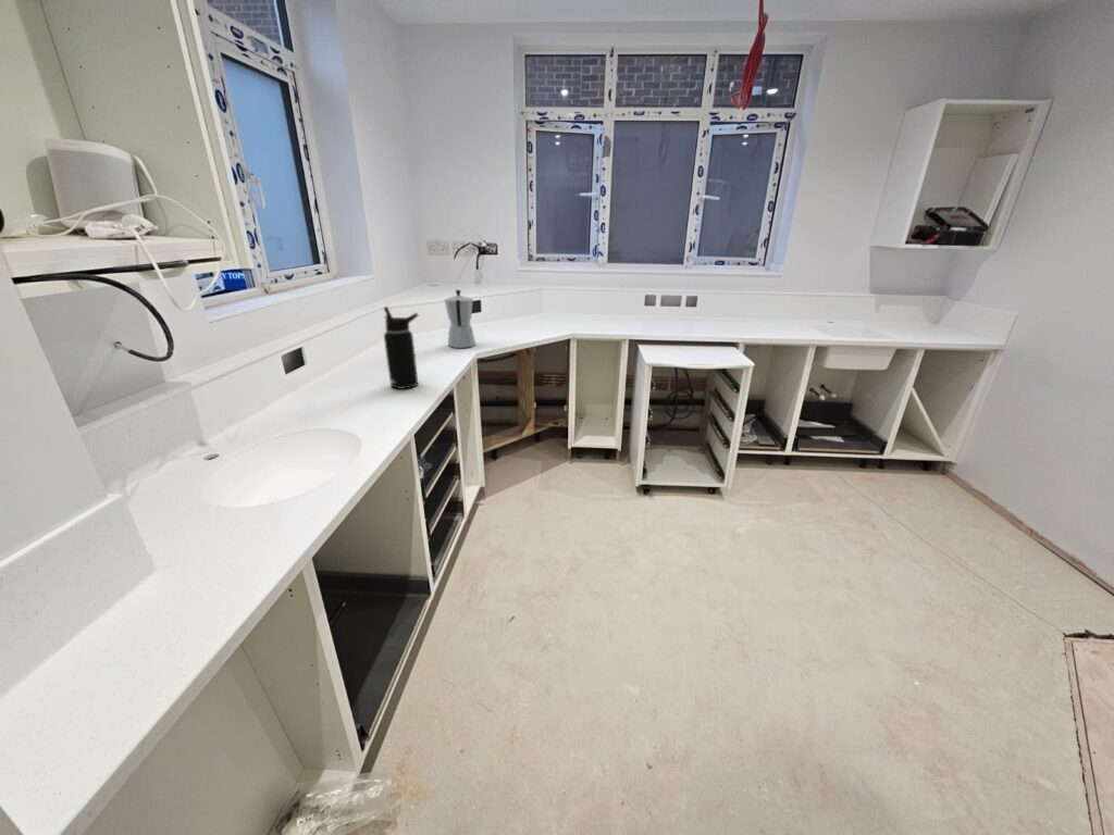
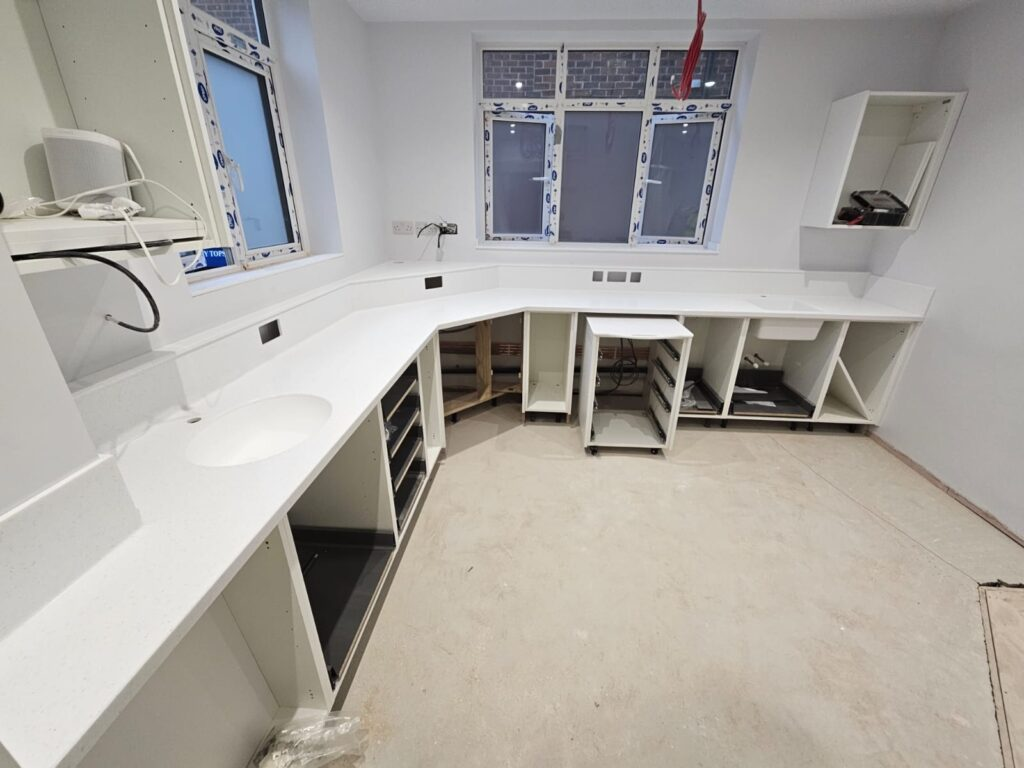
- water bottle [383,306,420,390]
- moka pot [443,289,476,349]
